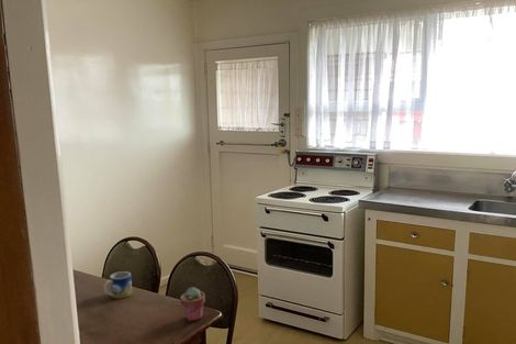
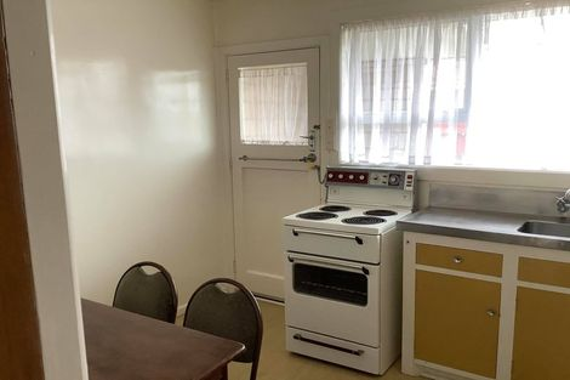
- mug [103,270,133,299]
- potted succulent [179,286,206,322]
